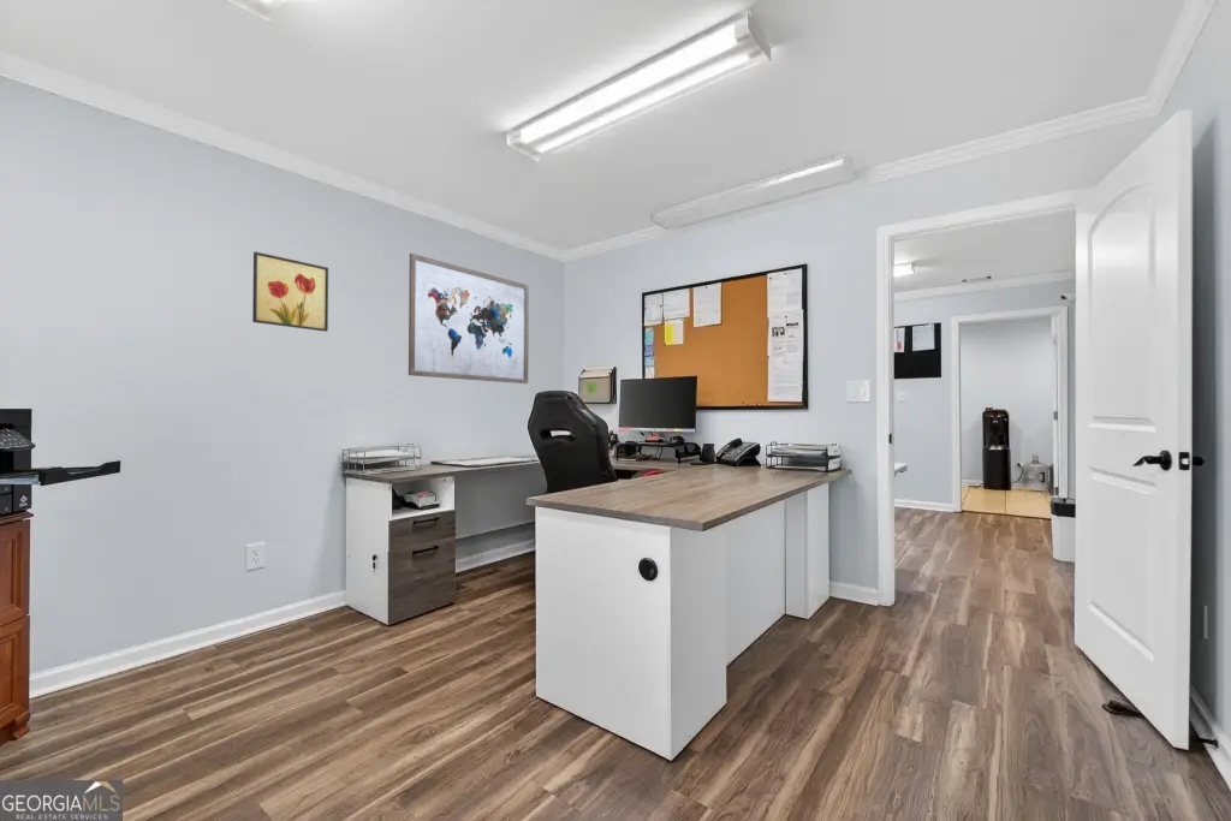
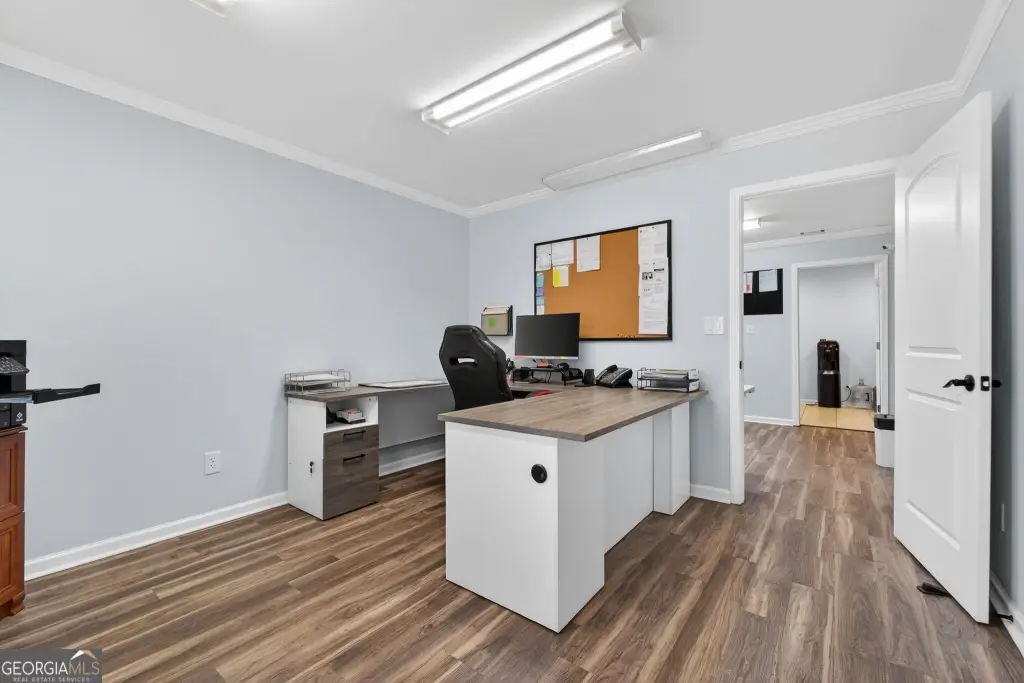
- wall art [251,250,329,333]
- wall art [408,252,530,385]
